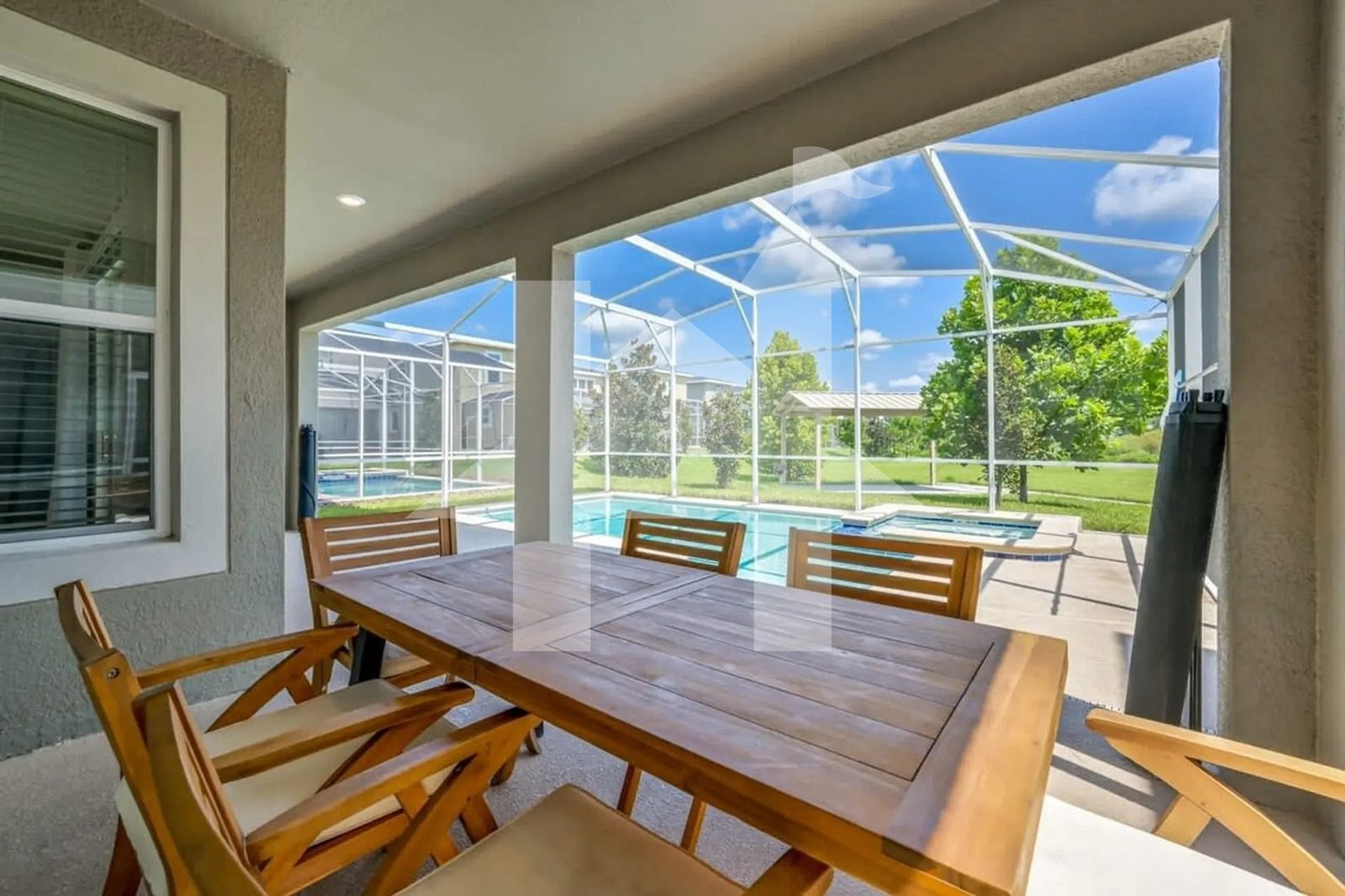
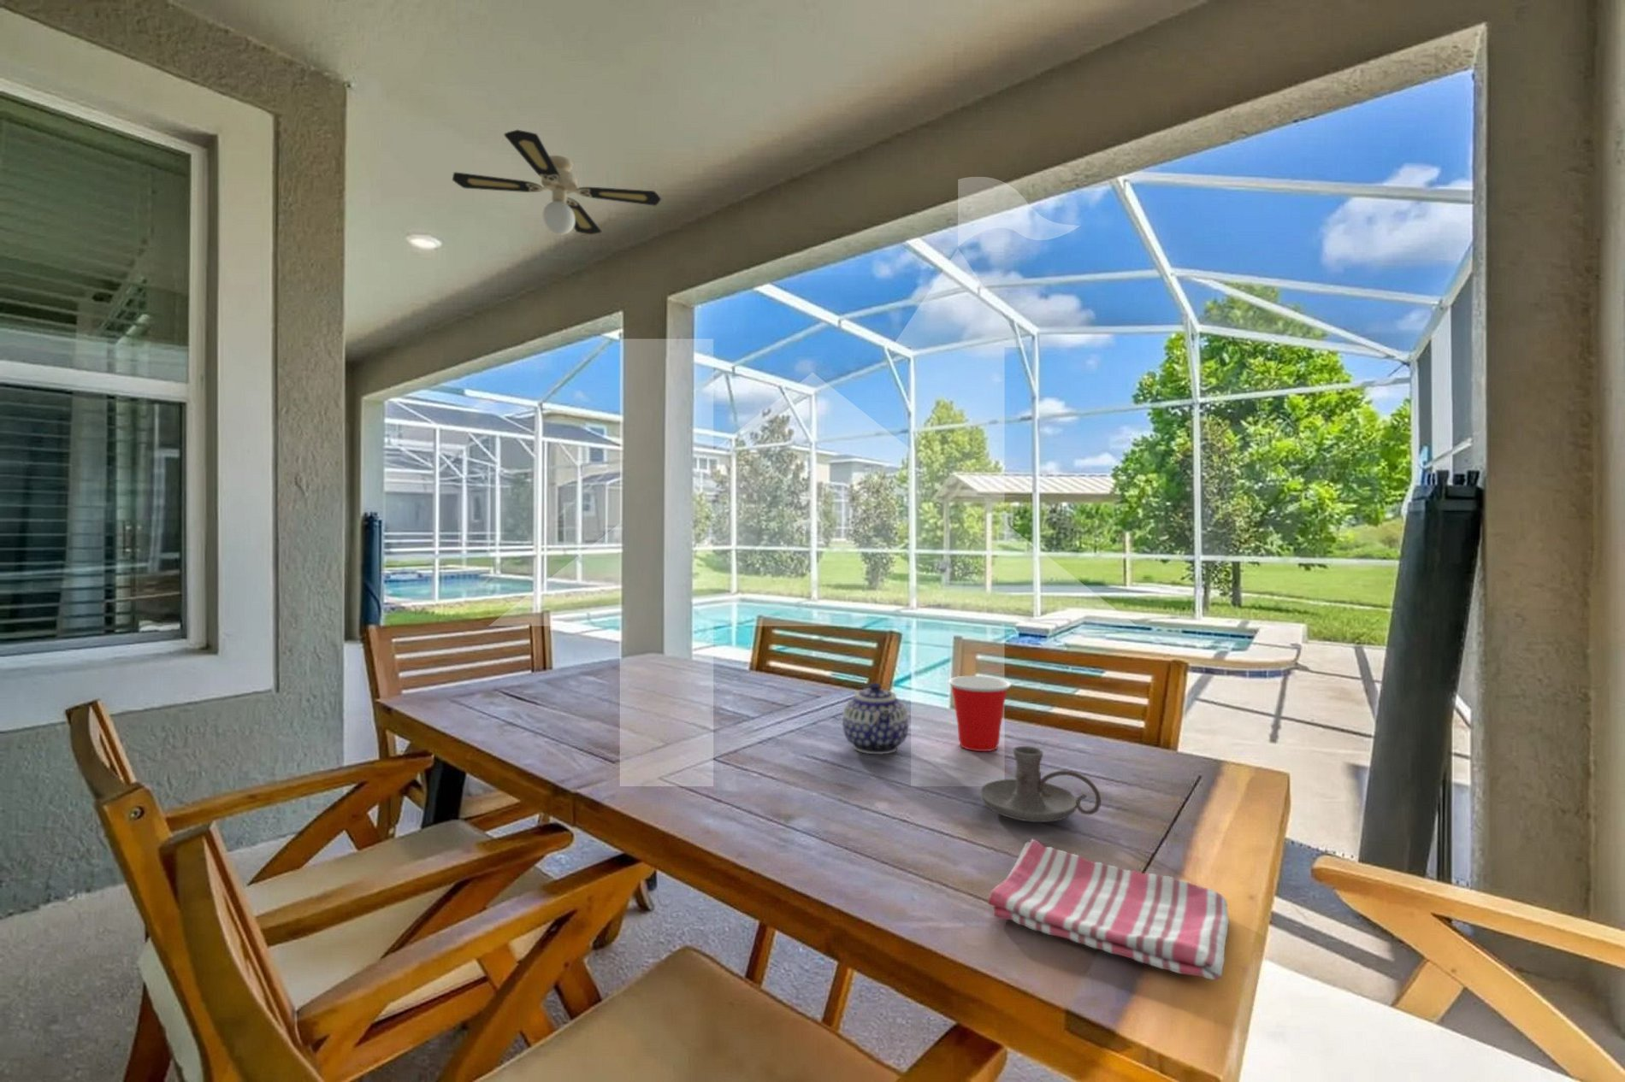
+ dish towel [988,838,1230,981]
+ candle holder [979,745,1102,824]
+ ceiling fan [452,129,662,235]
+ cup [947,675,1011,752]
+ teapot [842,682,909,755]
